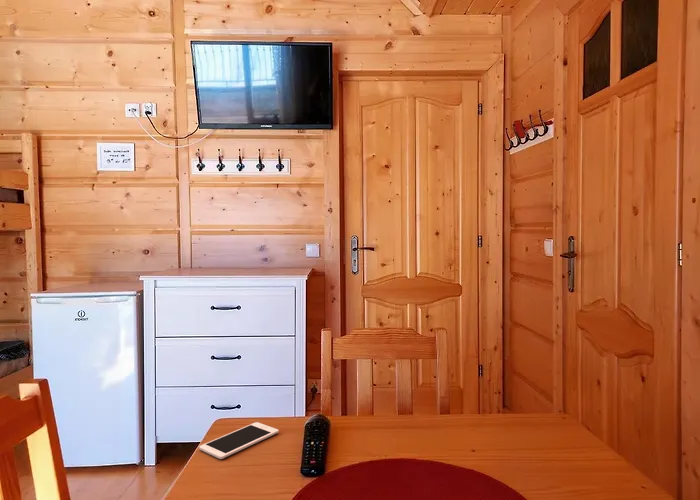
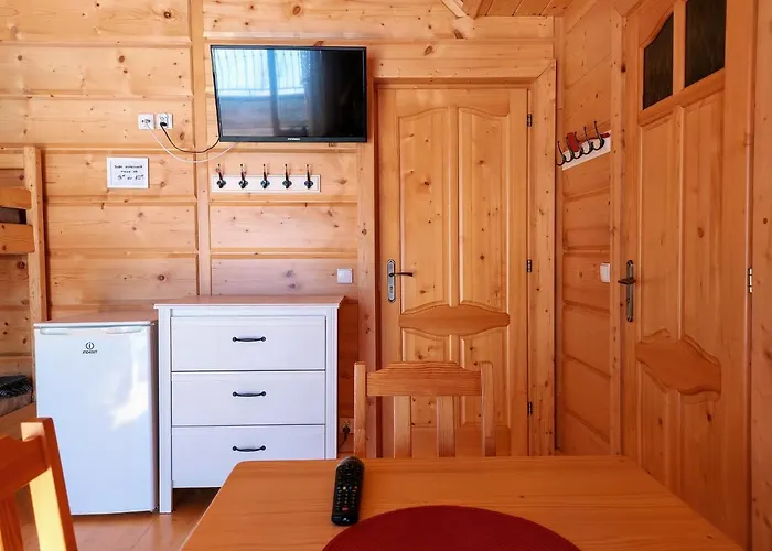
- cell phone [198,421,280,460]
